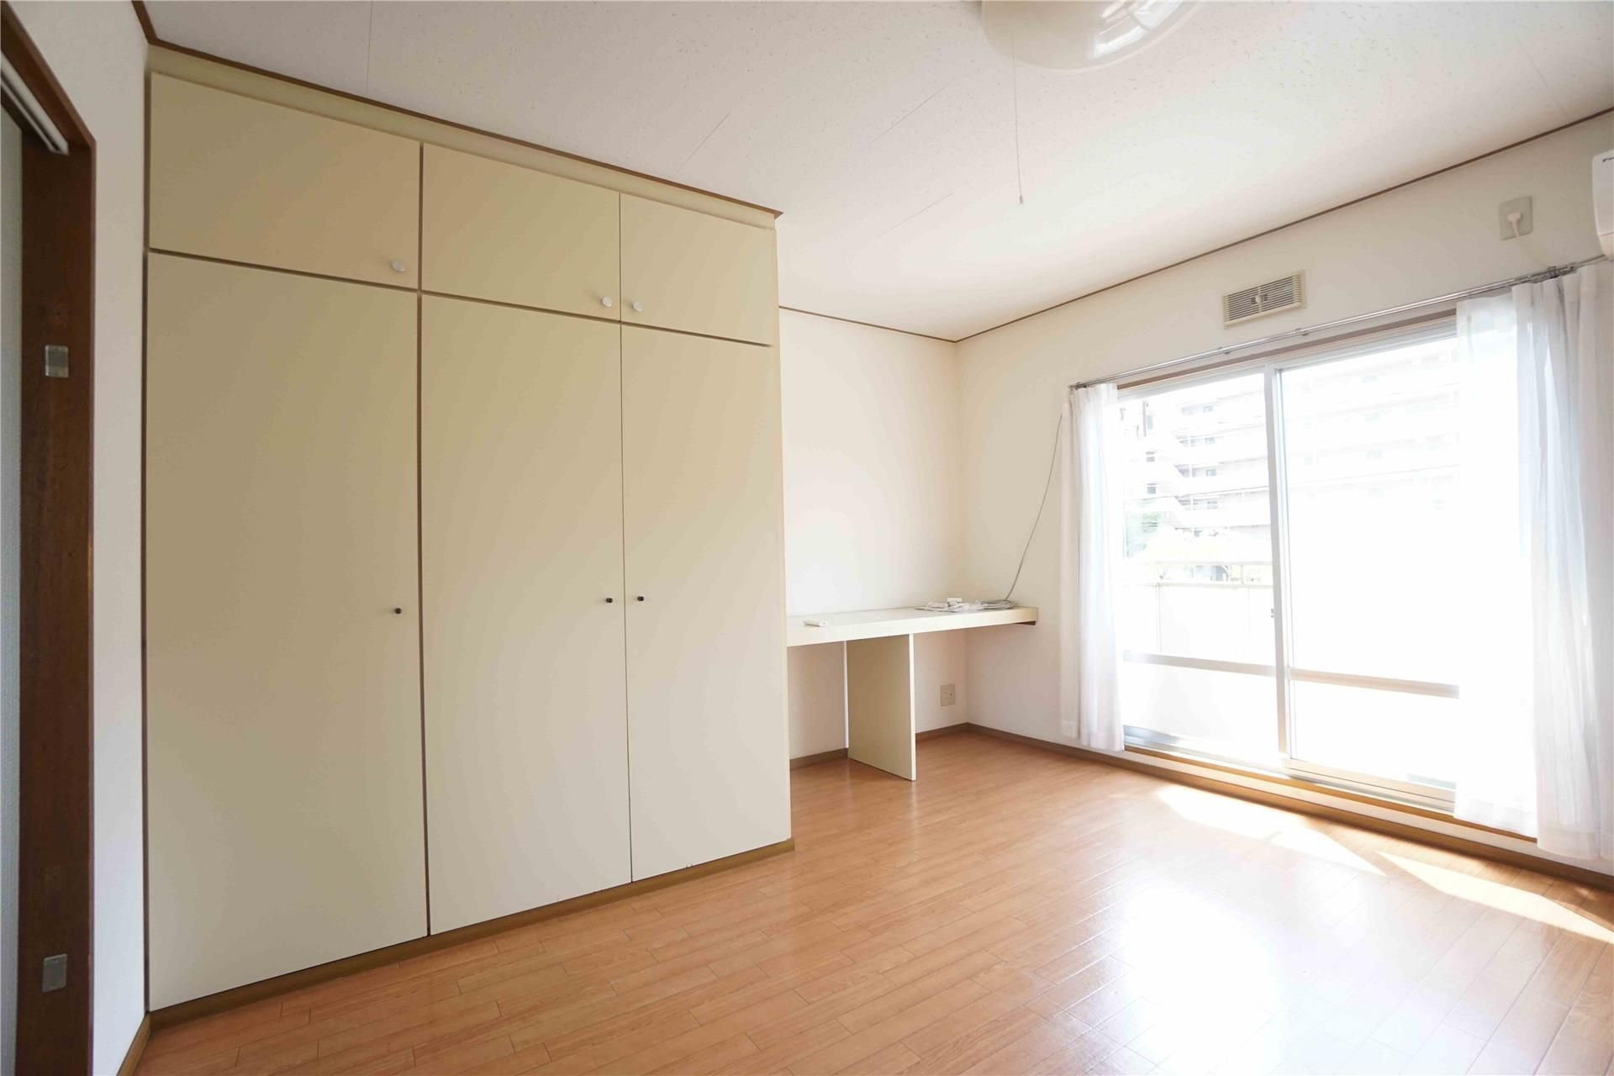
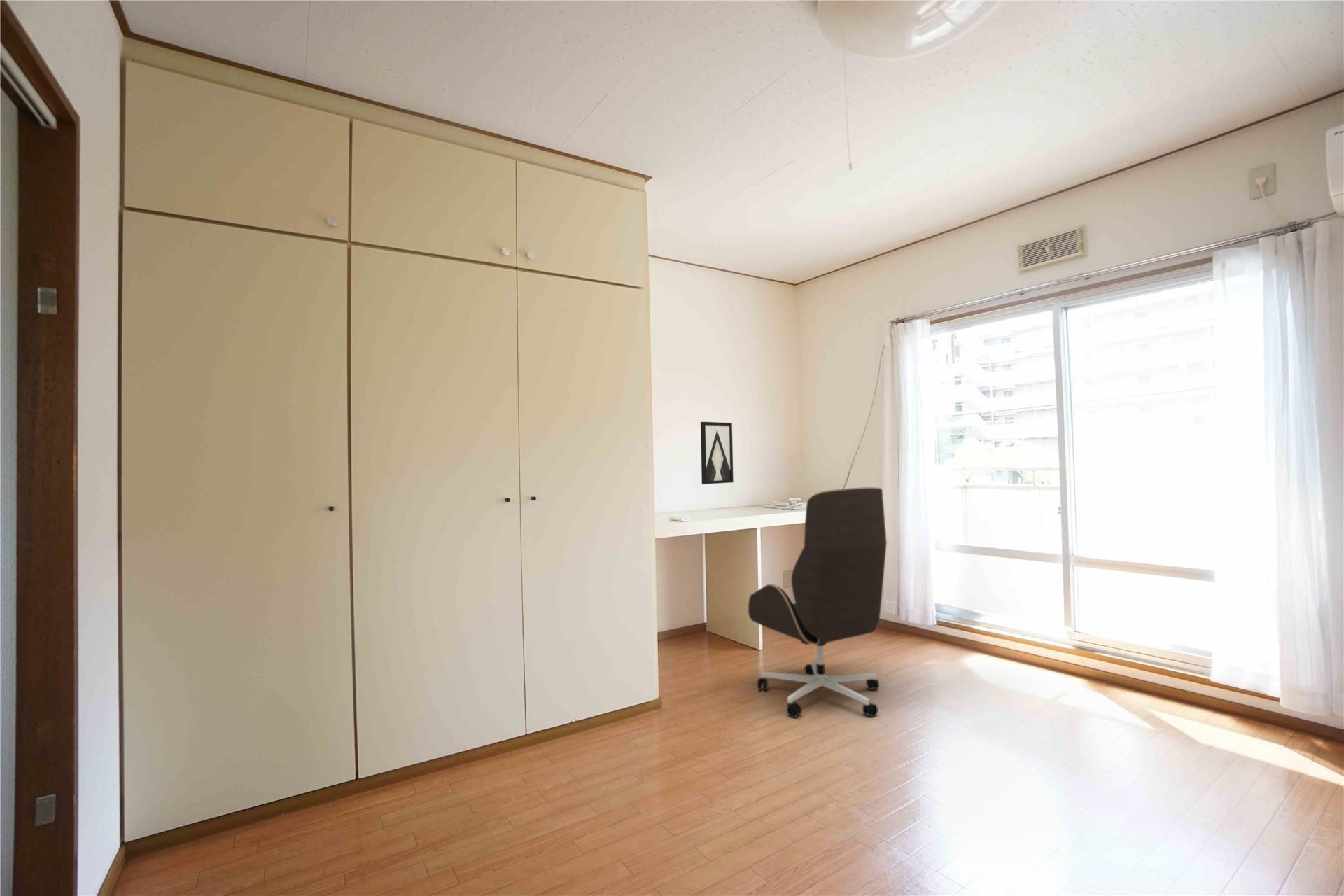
+ office chair [748,486,888,718]
+ wall art [700,421,734,485]
